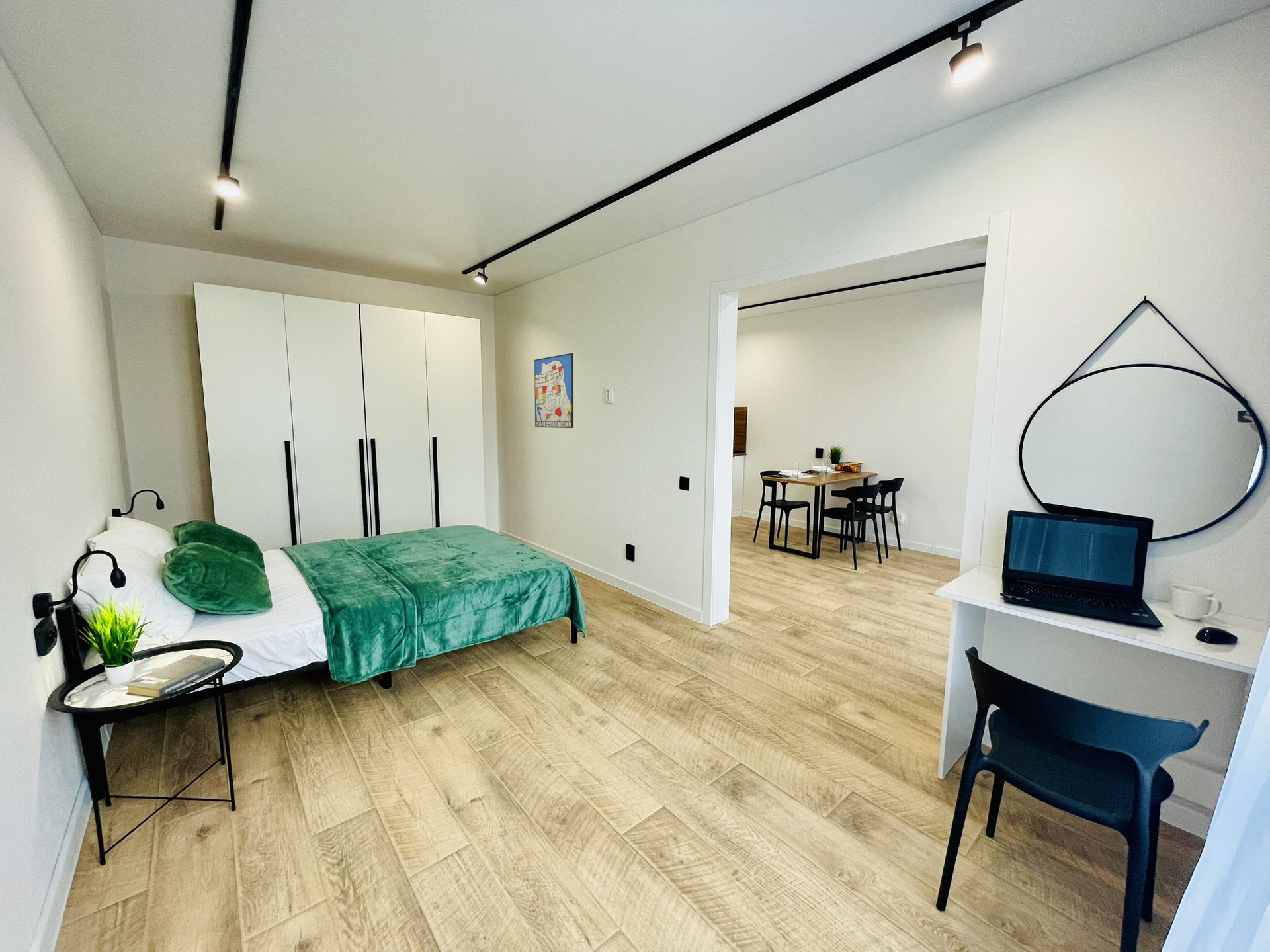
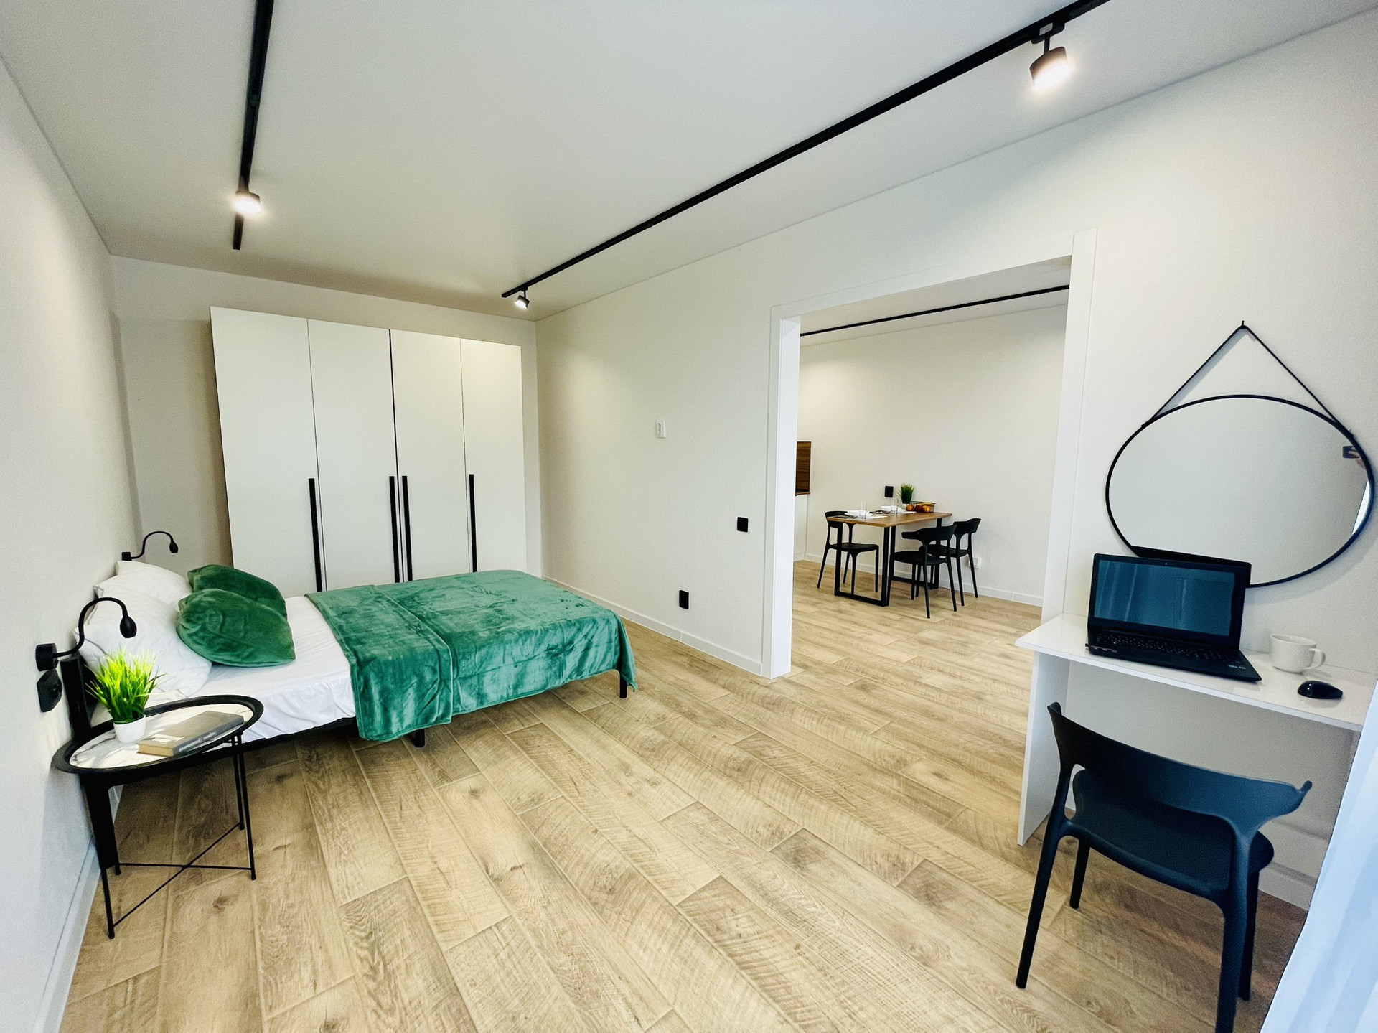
- wall art [534,353,574,429]
